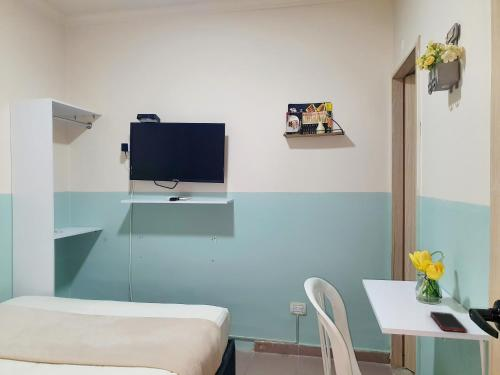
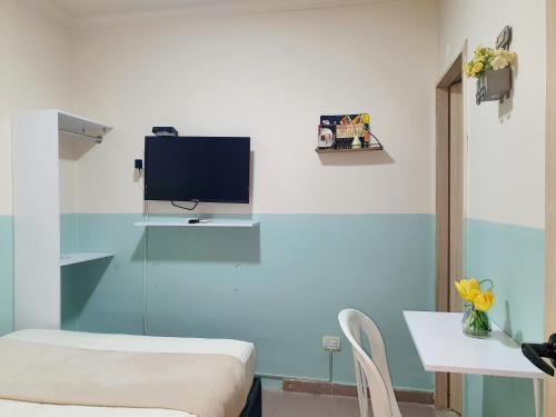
- cell phone [429,311,468,334]
